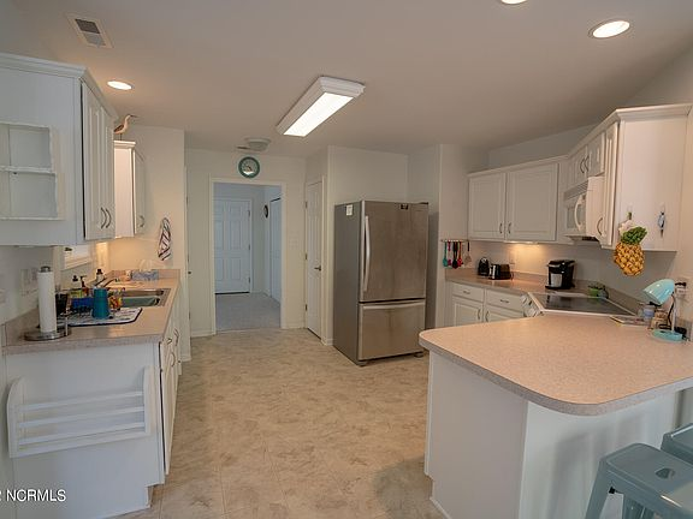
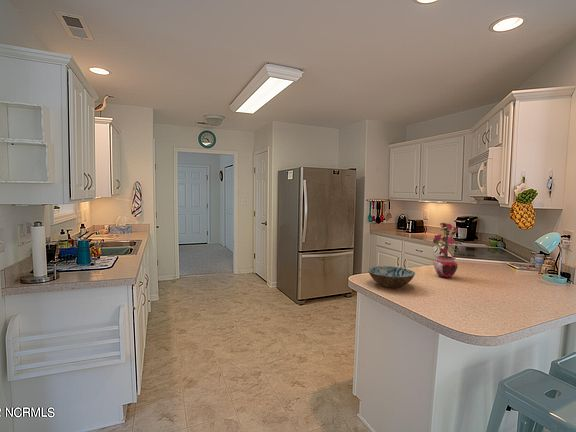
+ bowl [367,265,416,289]
+ potted plant [432,222,465,279]
